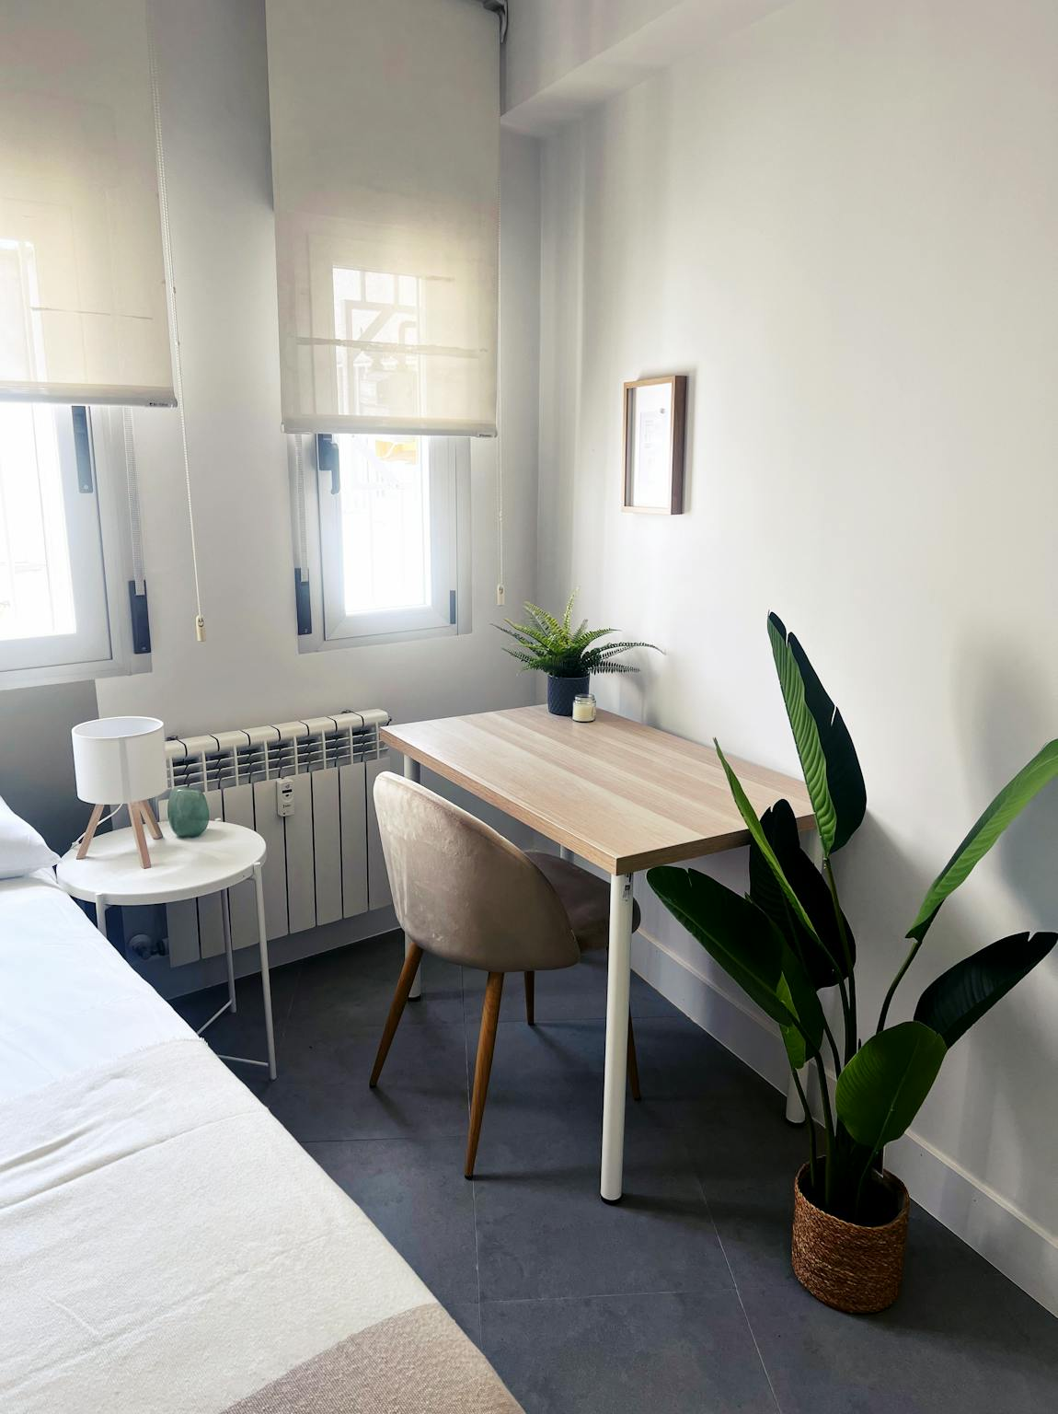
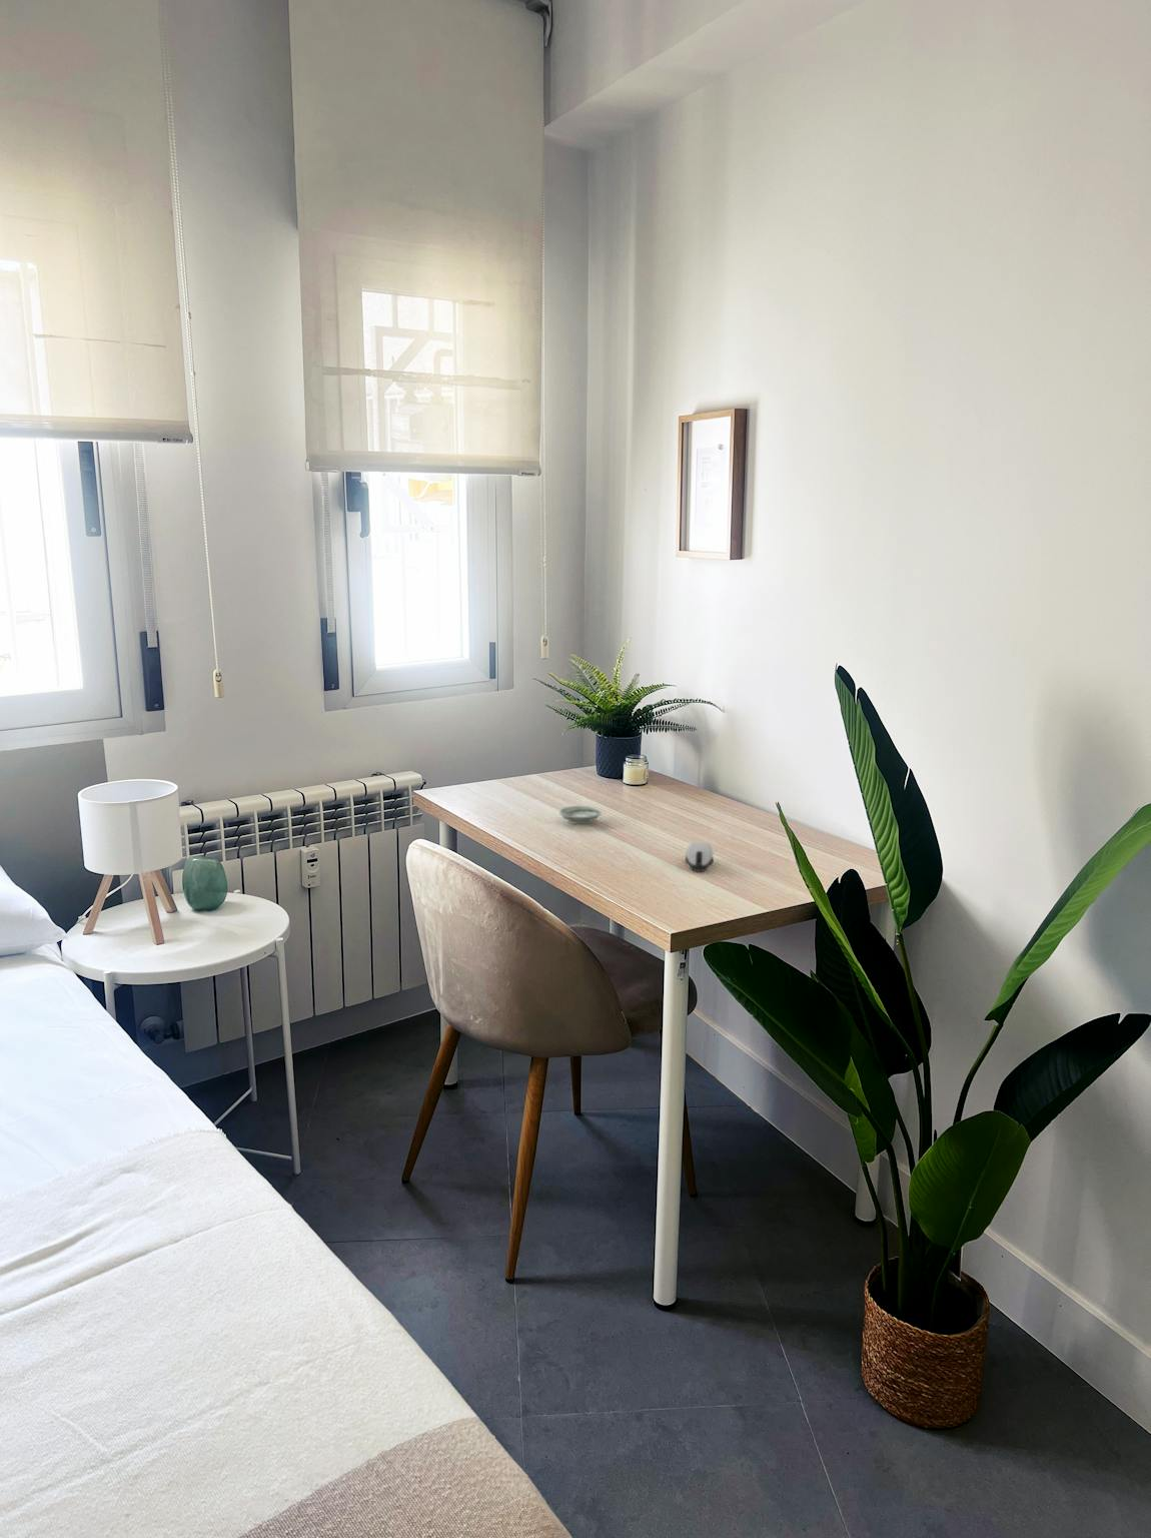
+ computer mouse [684,842,715,872]
+ saucer [559,805,602,825]
